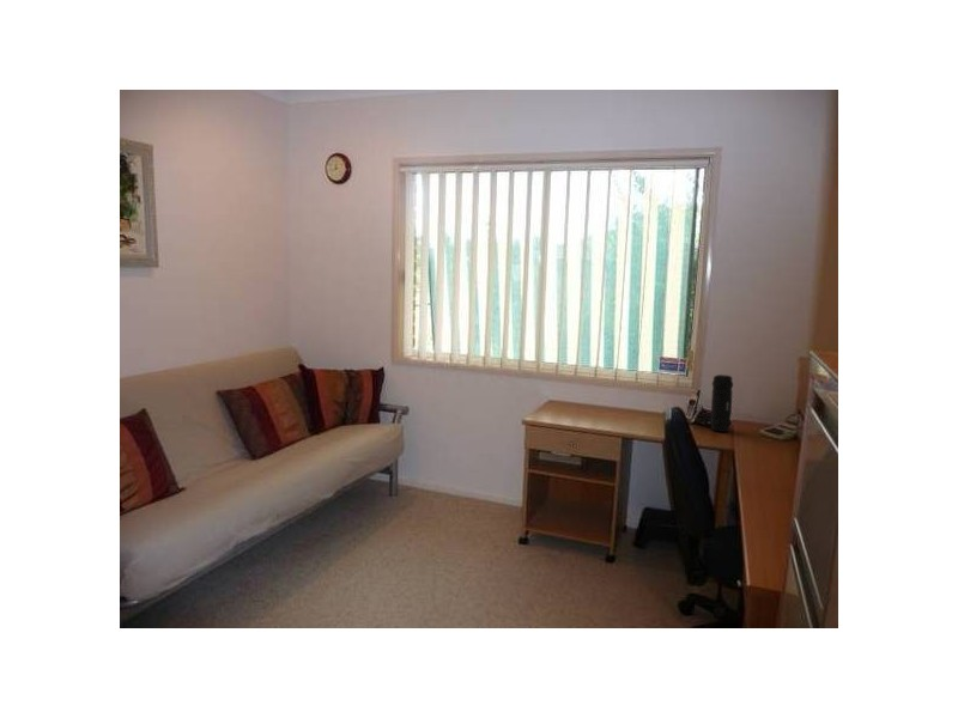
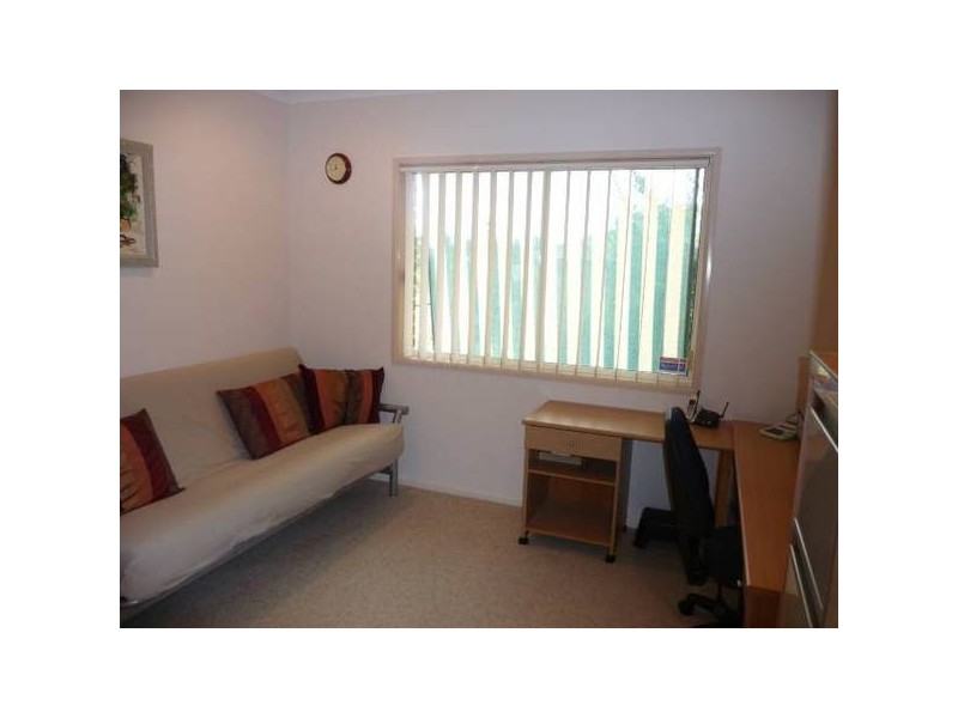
- speaker [709,373,734,433]
